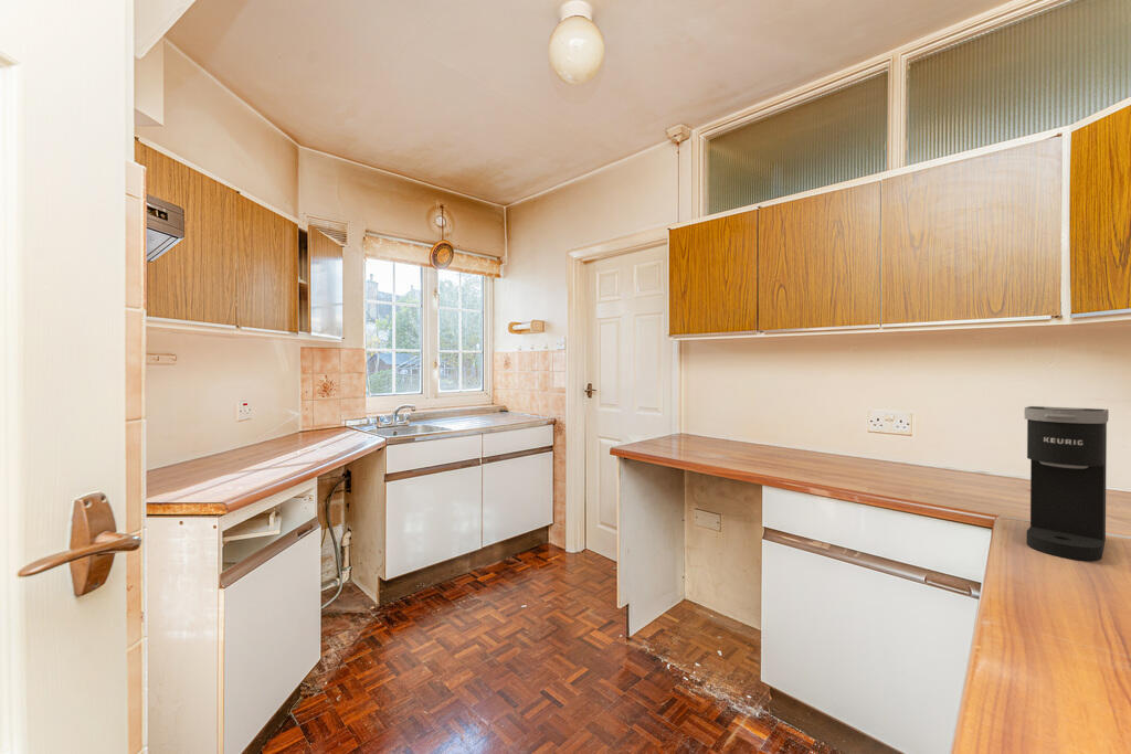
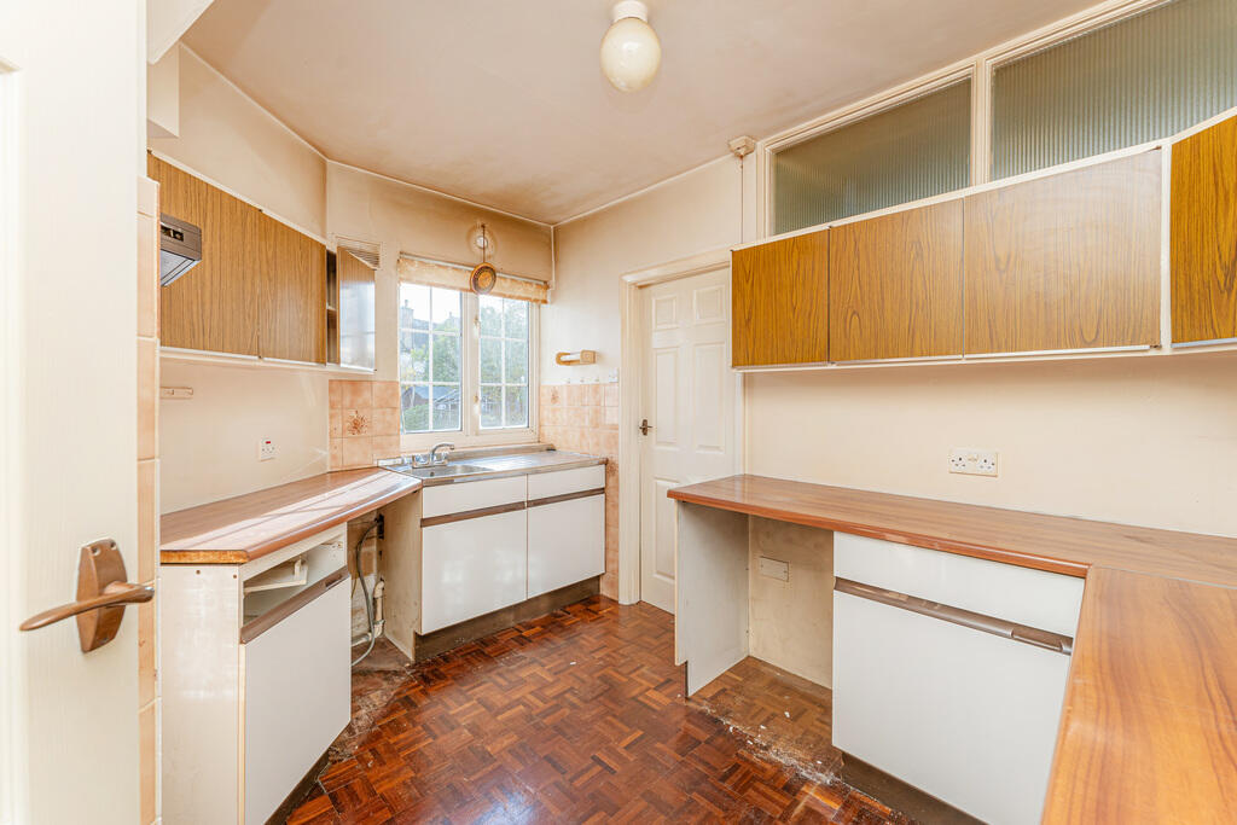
- coffee maker [1024,405,1110,562]
